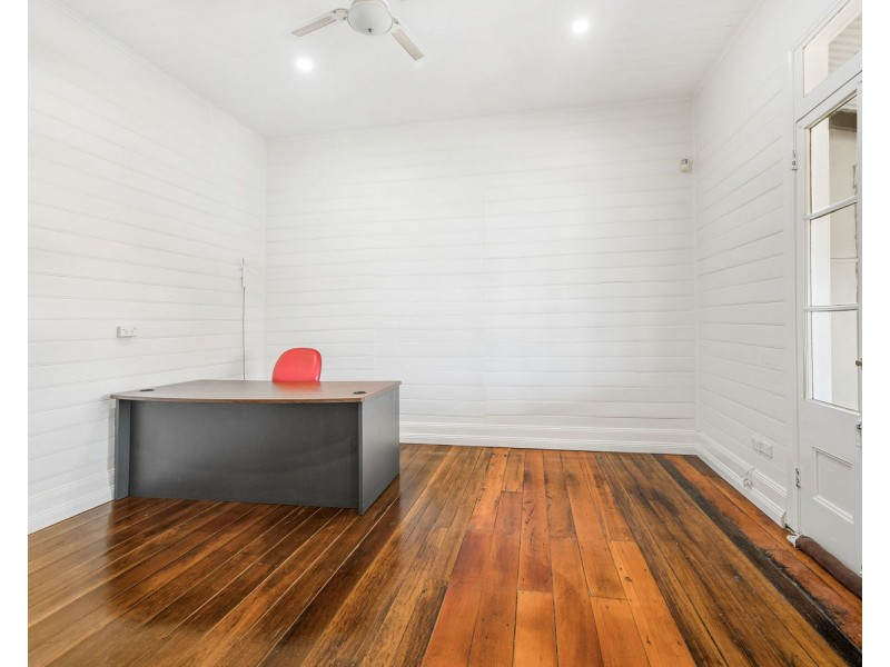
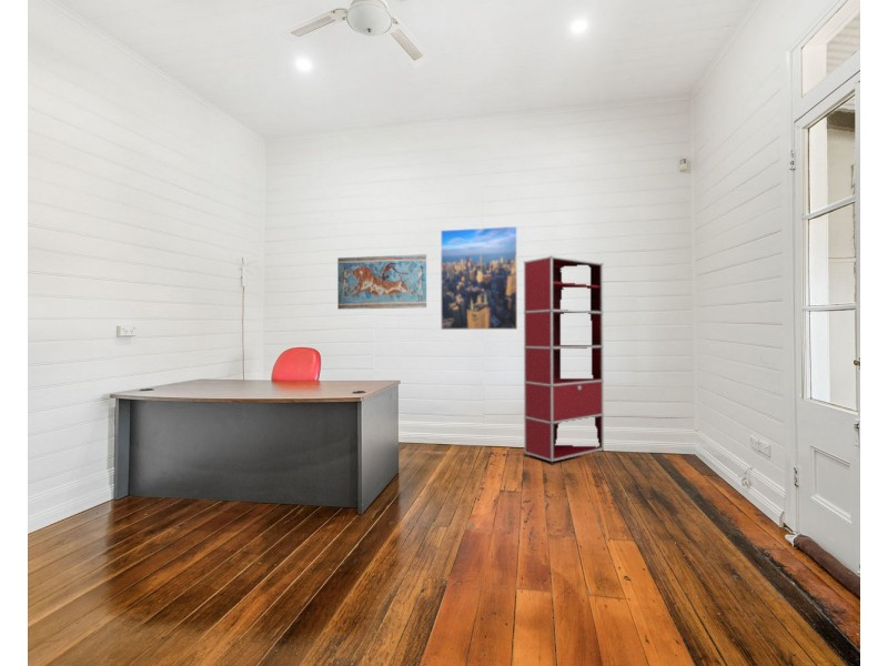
+ bookshelf [523,254,606,465]
+ fresco [336,253,427,311]
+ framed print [440,225,518,331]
